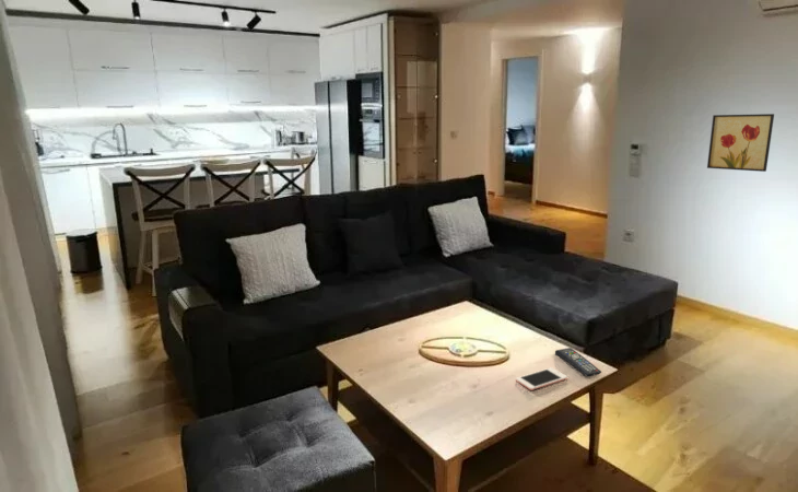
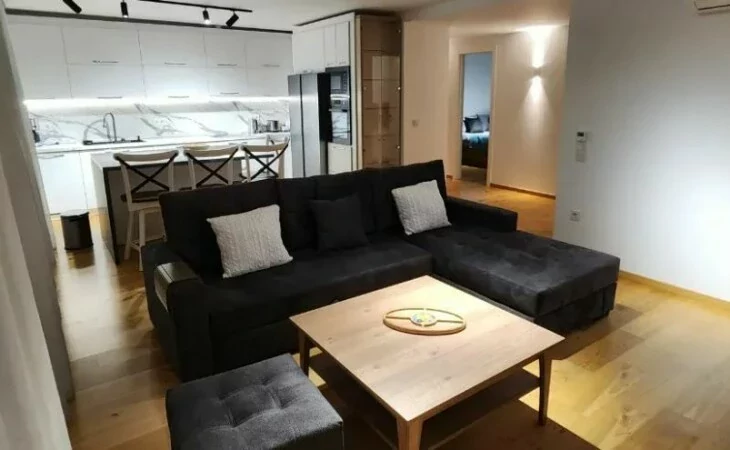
- cell phone [515,366,568,391]
- wall art [706,113,775,173]
- remote control [554,347,602,377]
